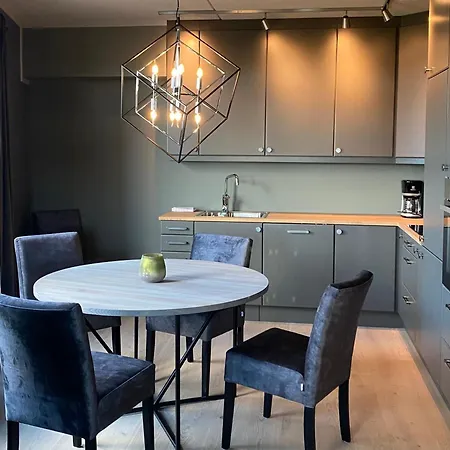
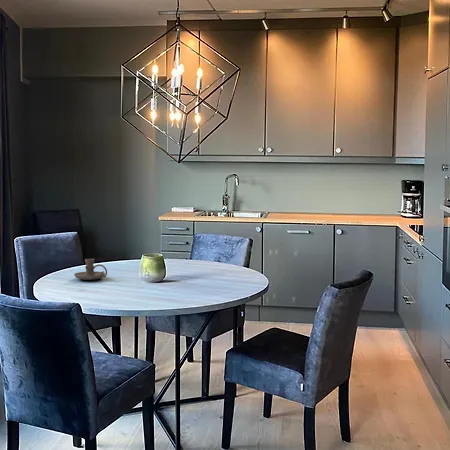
+ candle holder [73,258,108,281]
